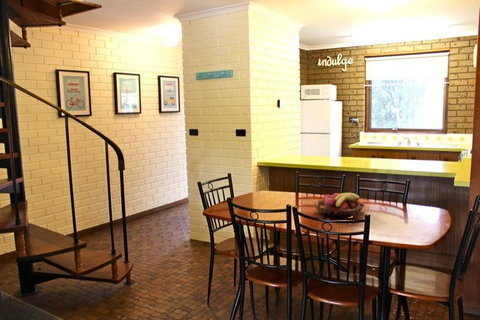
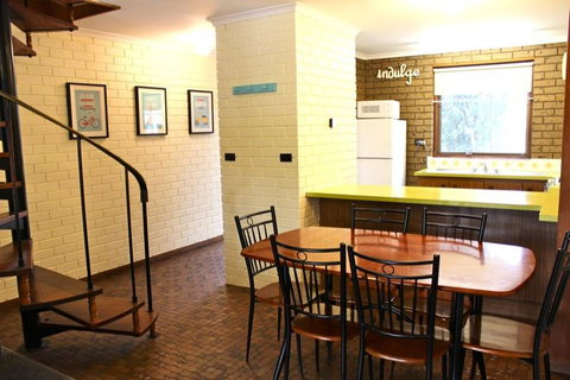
- fruit basket [313,192,365,218]
